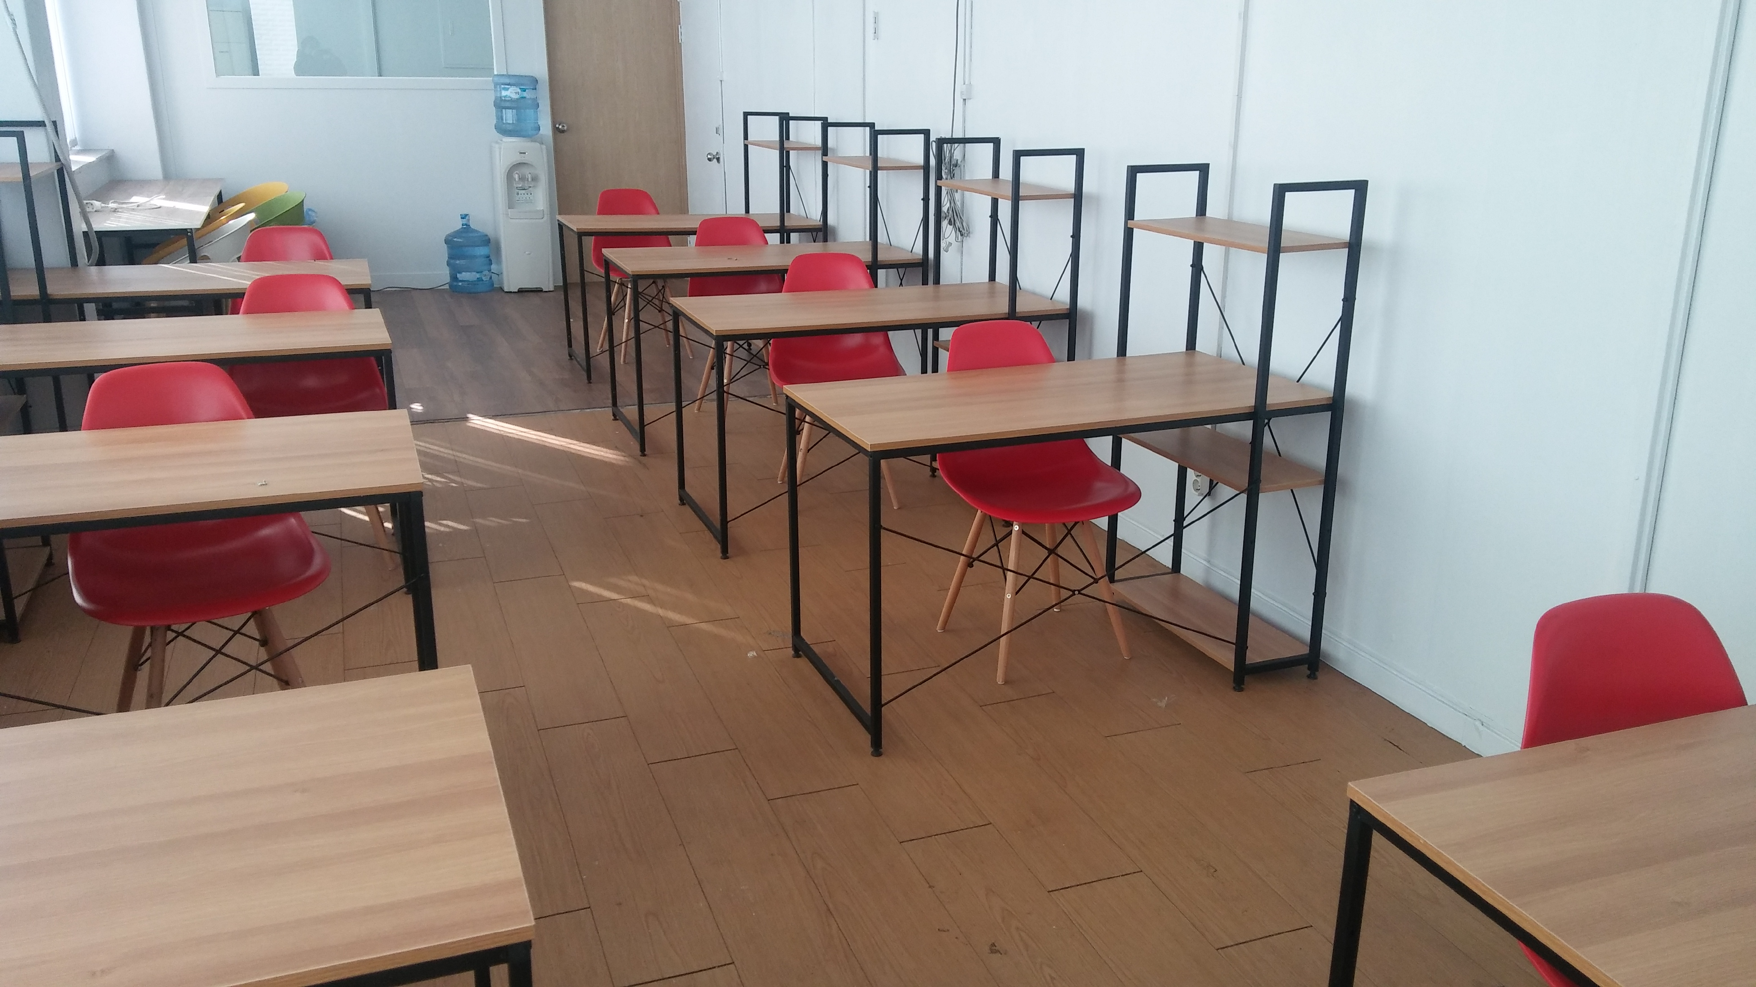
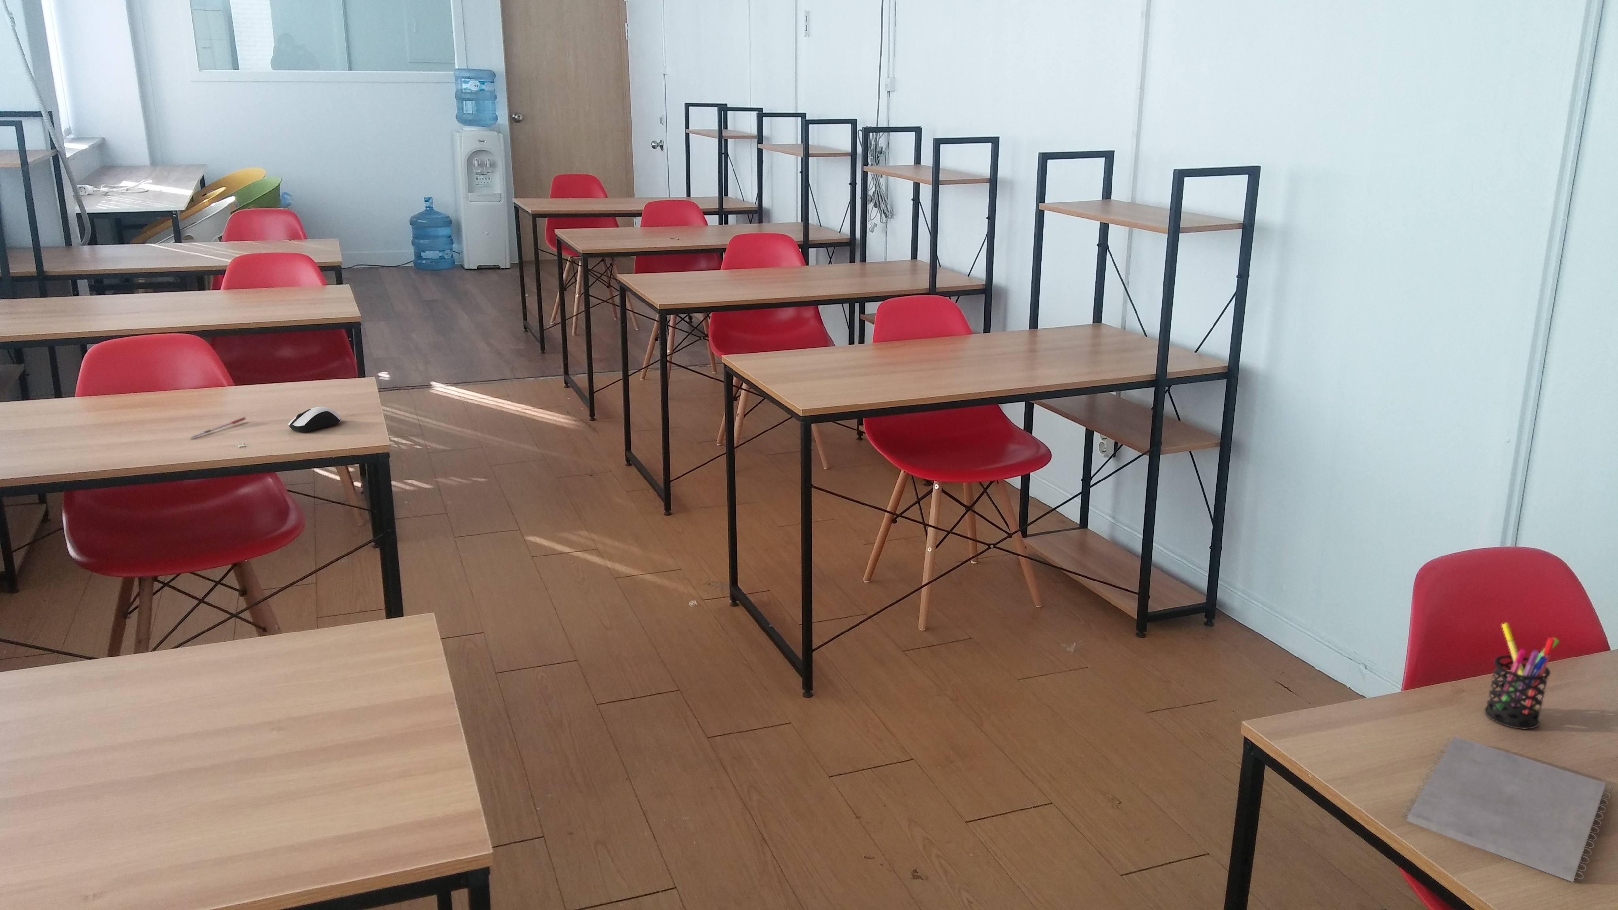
+ pen holder [1484,623,1559,730]
+ computer mouse [288,407,341,432]
+ notepad [1401,736,1612,882]
+ pen [190,417,247,439]
